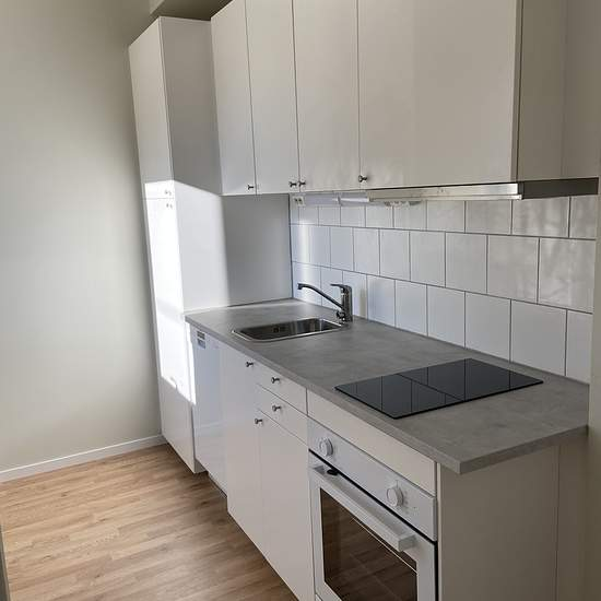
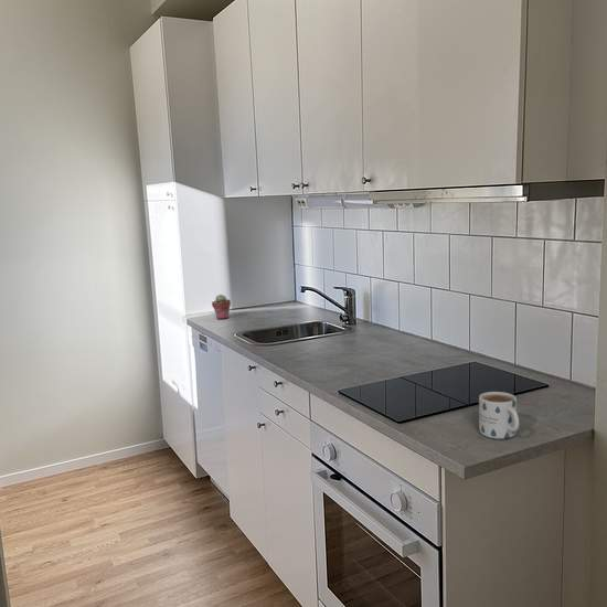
+ mug [478,391,520,440]
+ potted succulent [211,294,232,320]
